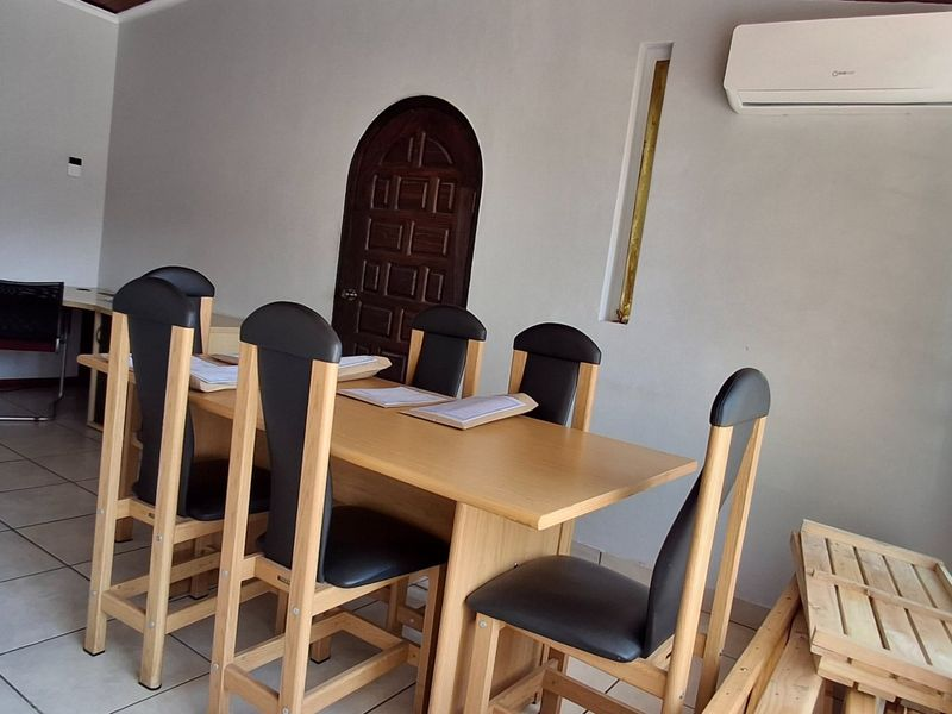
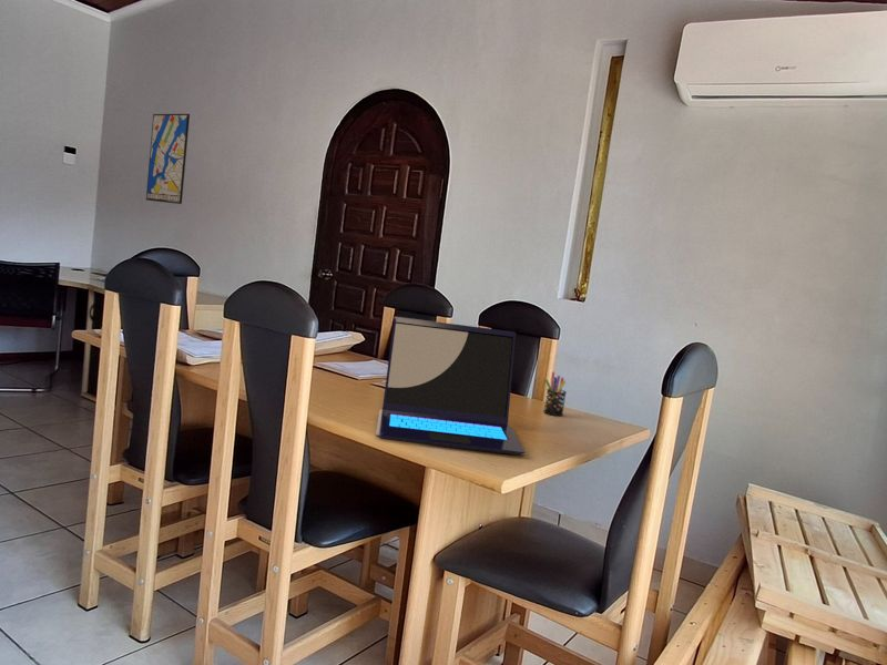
+ wall art [145,113,191,205]
+ laptop [375,316,527,456]
+ pen holder [542,371,568,417]
